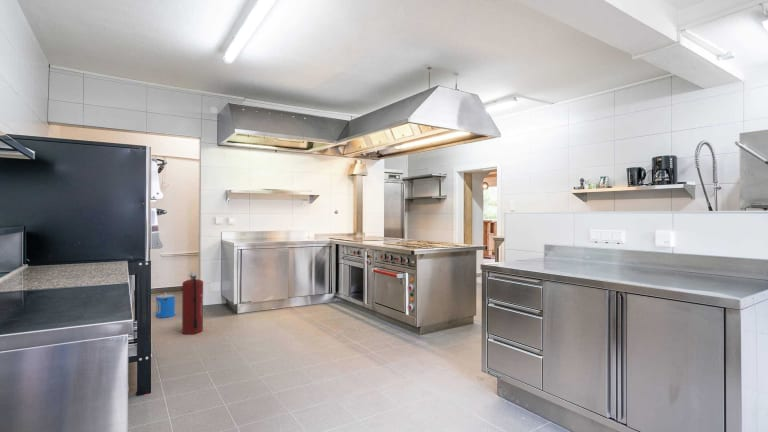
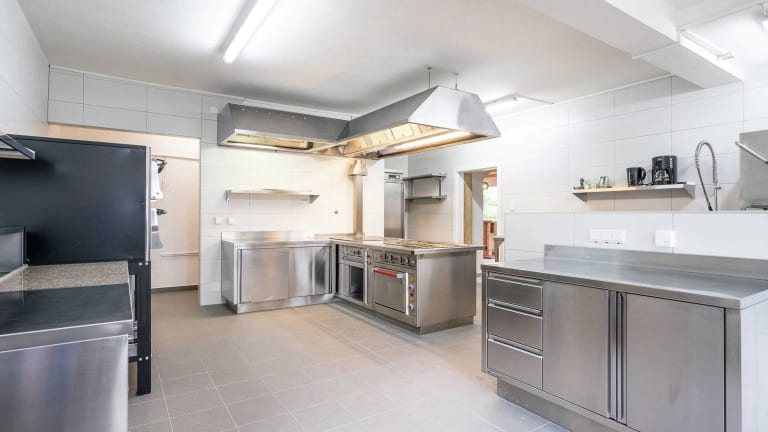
- fire extinguisher [180,270,204,335]
- bucket [155,284,176,319]
